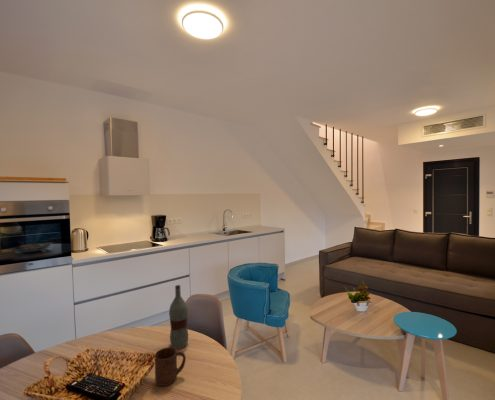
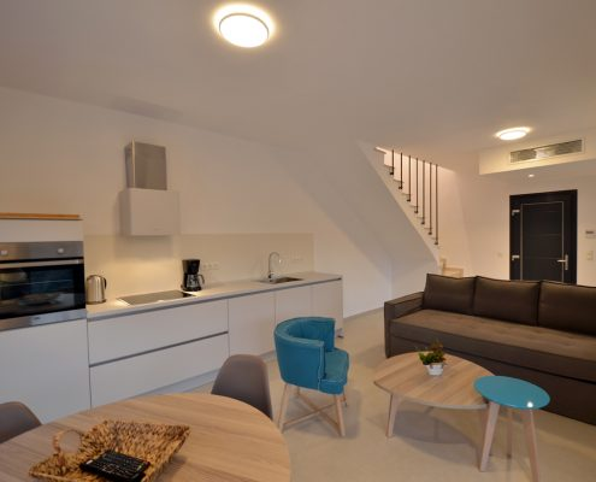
- cup [154,347,187,387]
- bottle [168,284,189,350]
